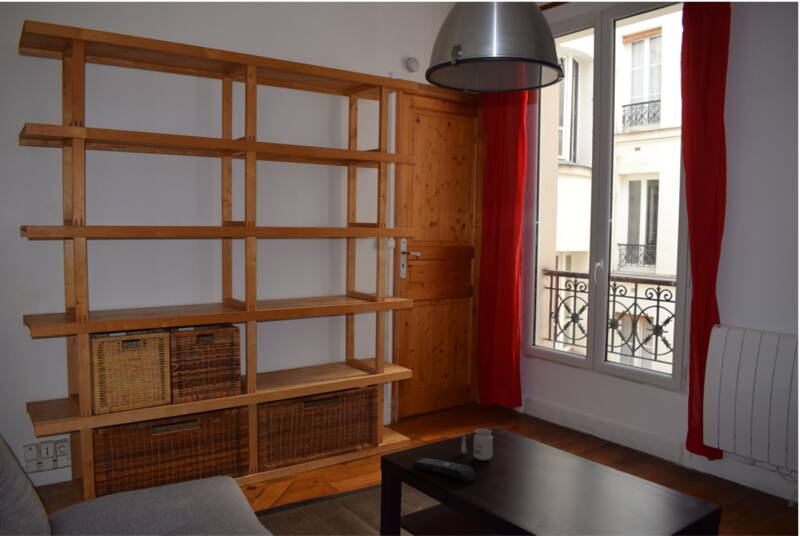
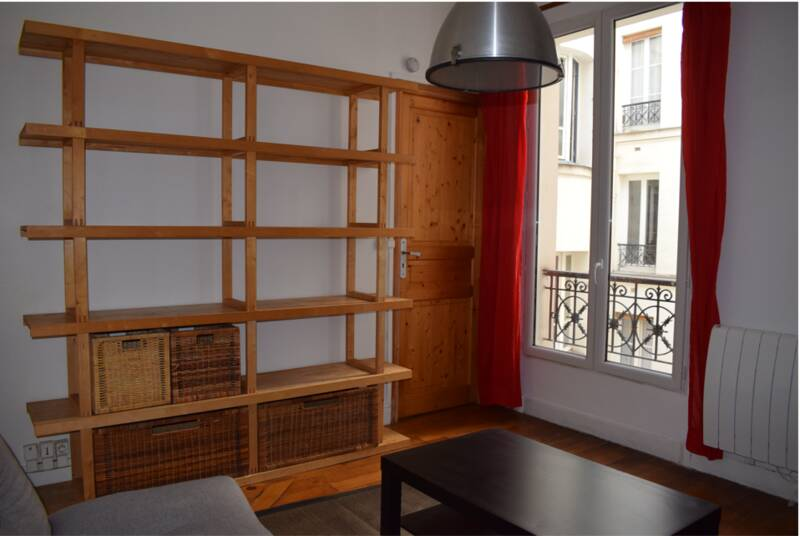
- remote control [411,457,477,484]
- candle [460,428,494,461]
